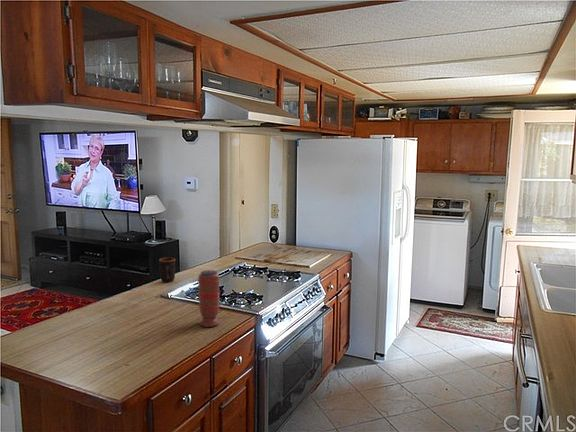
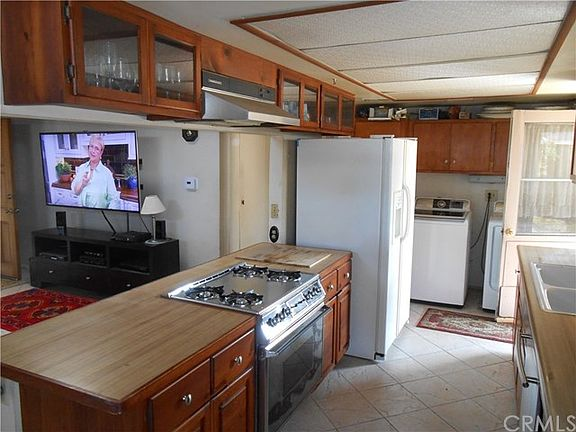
- mug [158,256,176,283]
- spice grinder [196,269,221,328]
